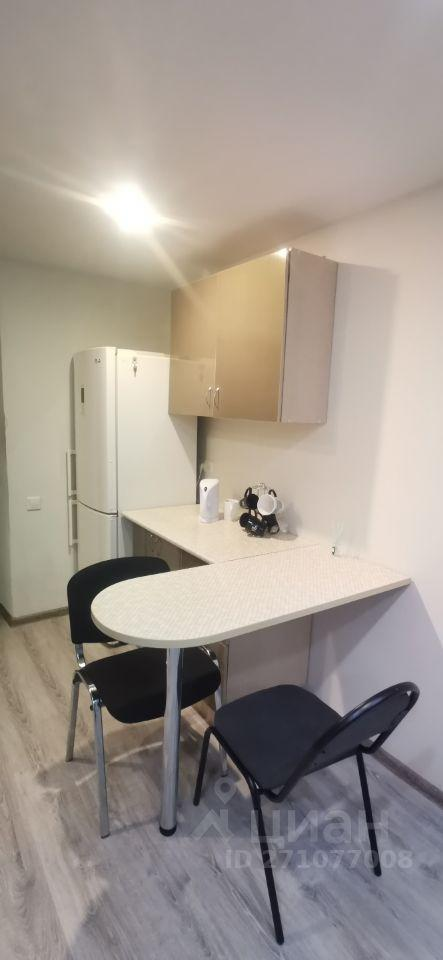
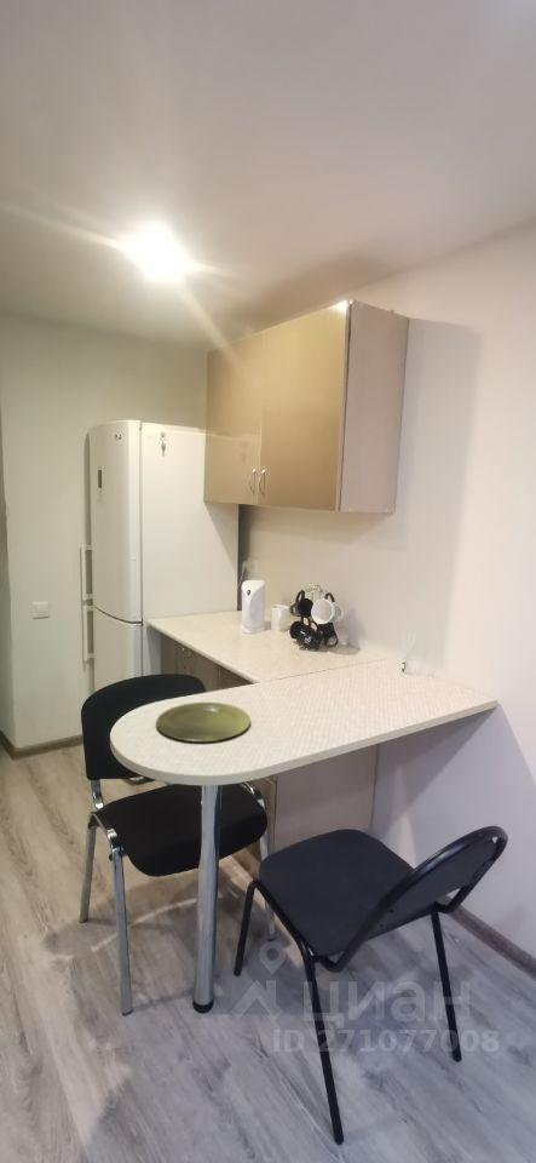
+ plate [155,701,252,743]
